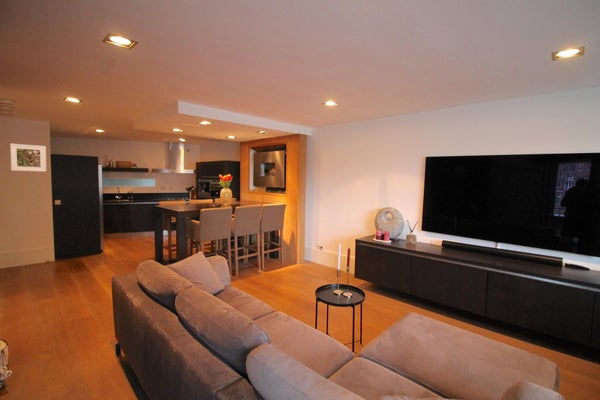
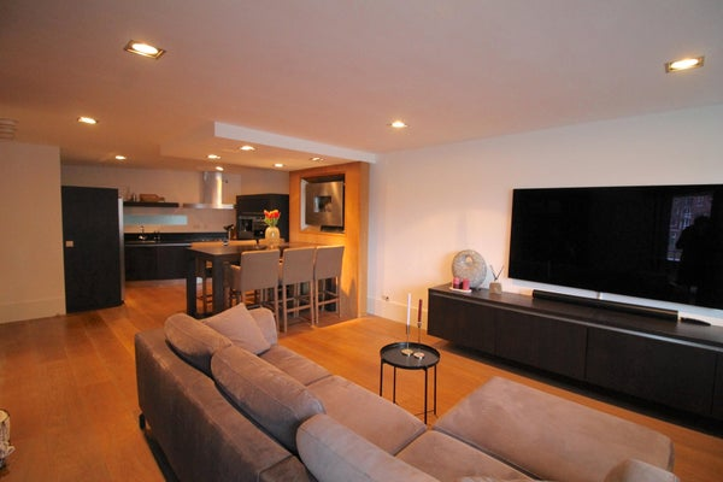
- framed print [9,143,47,173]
